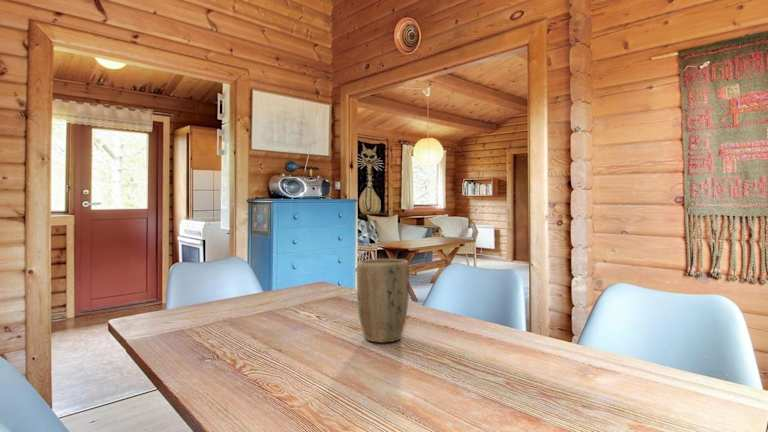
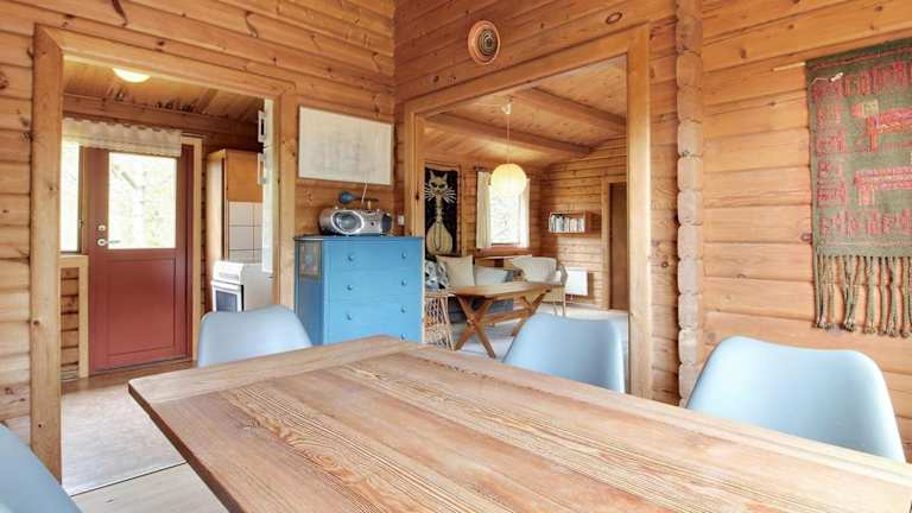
- plant pot [356,258,410,344]
